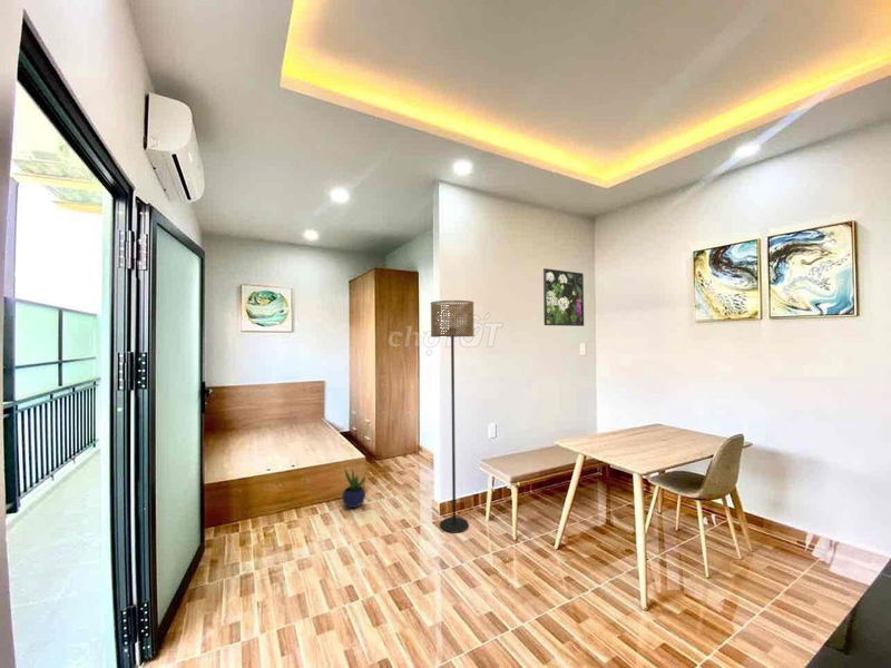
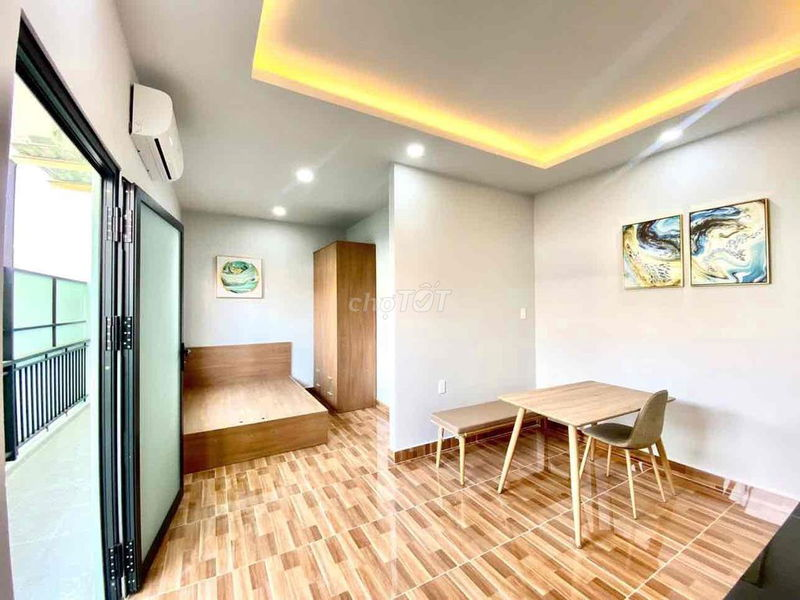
- floor lamp [430,299,476,534]
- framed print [542,267,585,327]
- potted plant [341,466,369,509]
